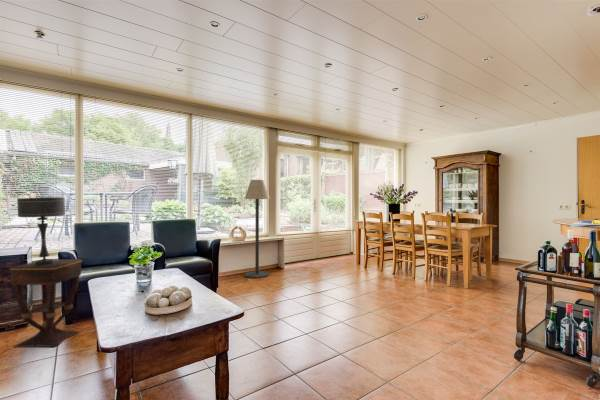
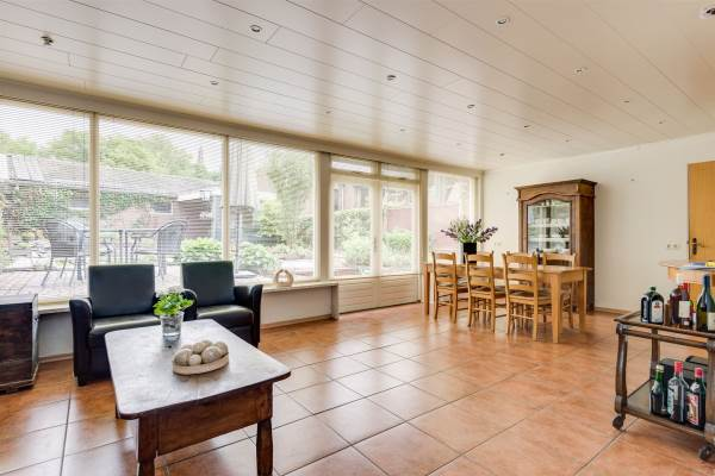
- table lamp [16,197,66,265]
- floor lamp [244,179,271,279]
- side table [9,258,83,349]
